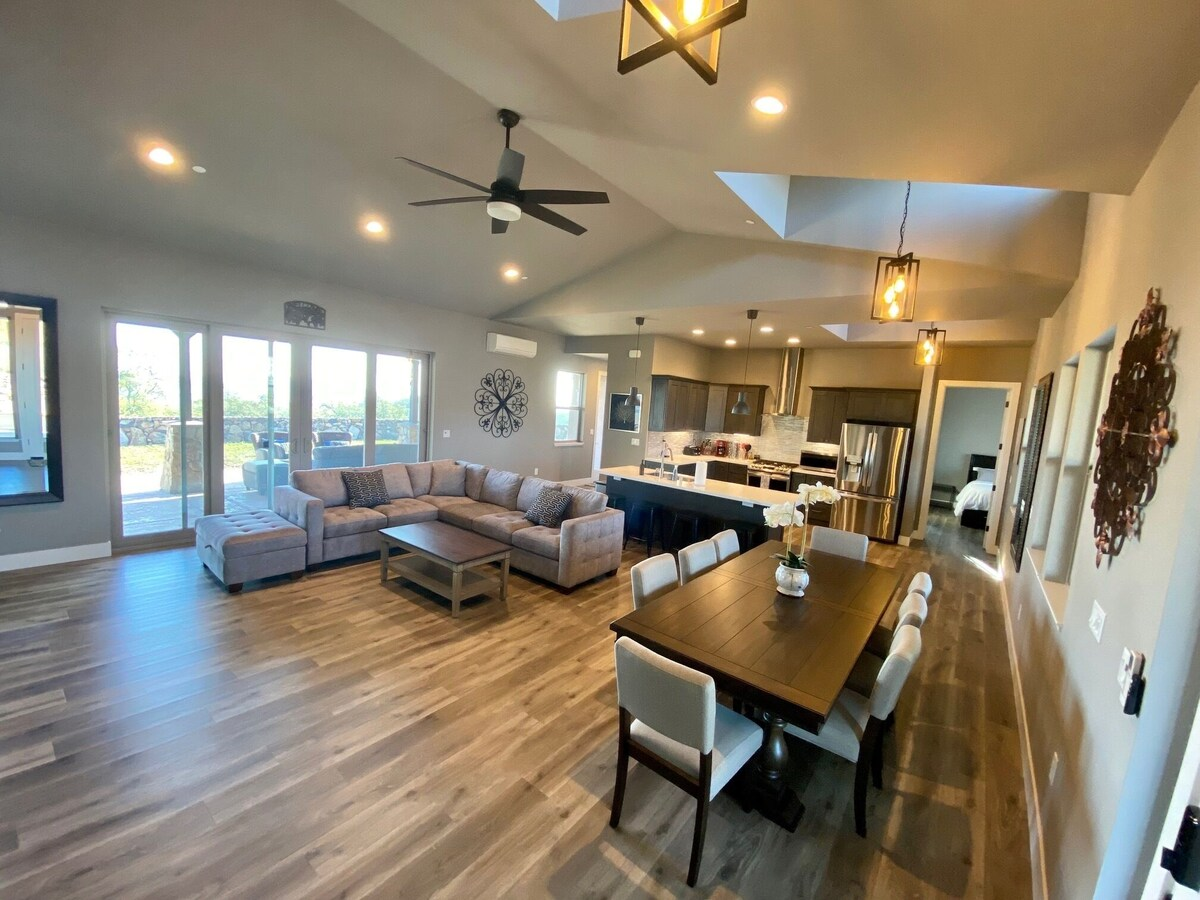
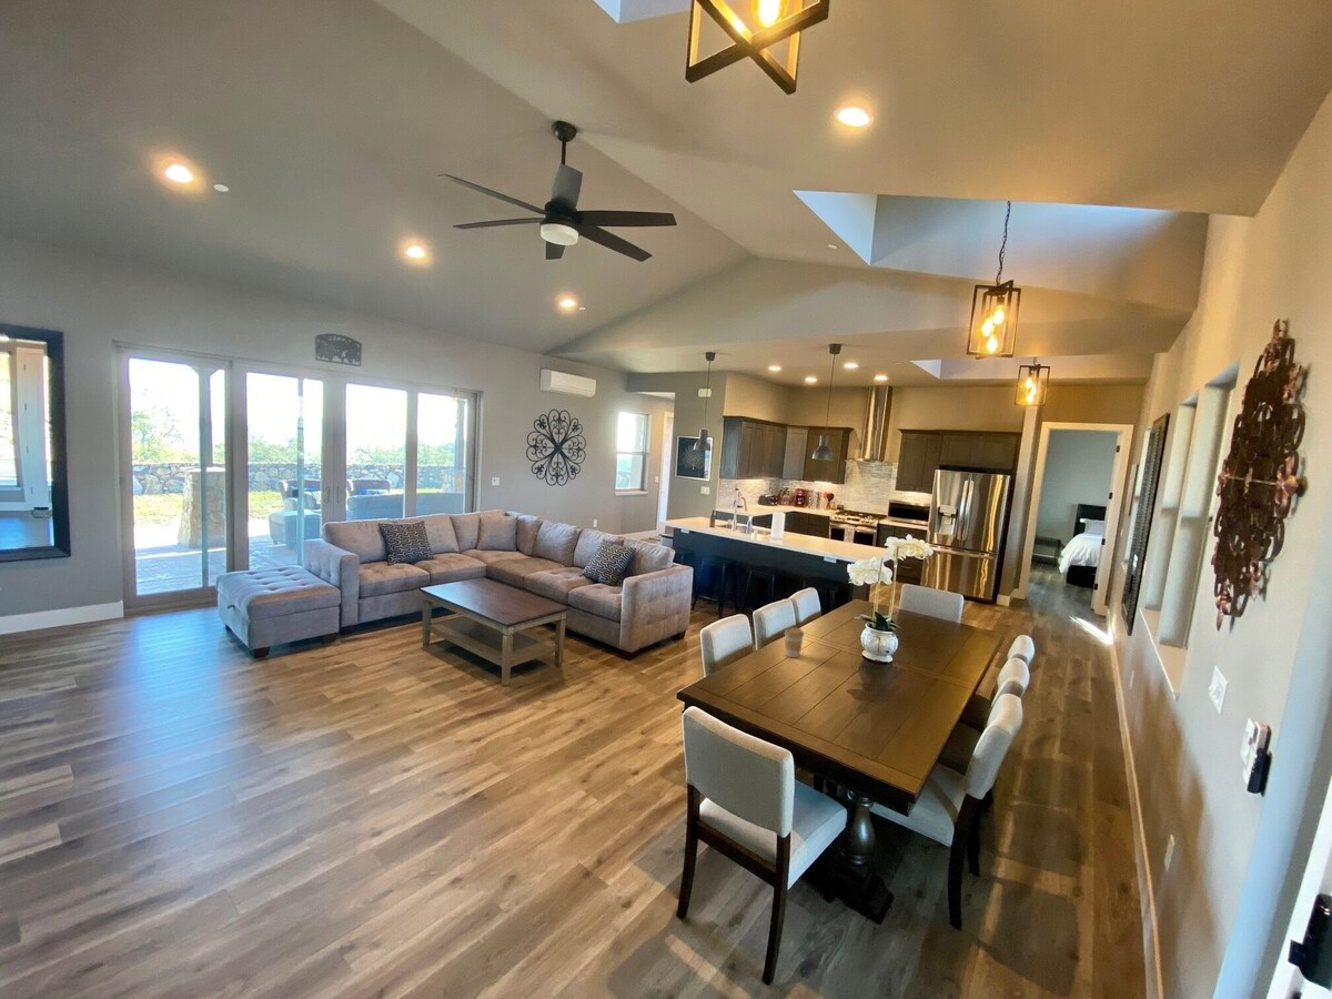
+ coffee cup [784,626,805,658]
